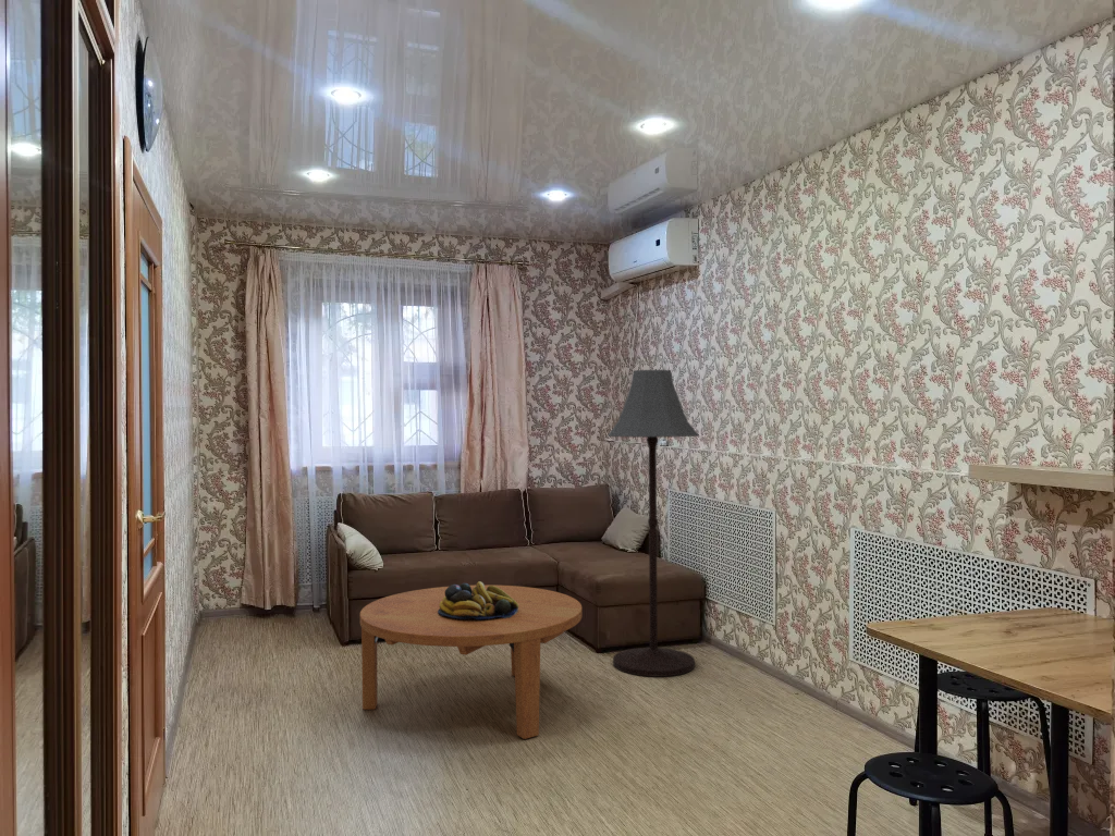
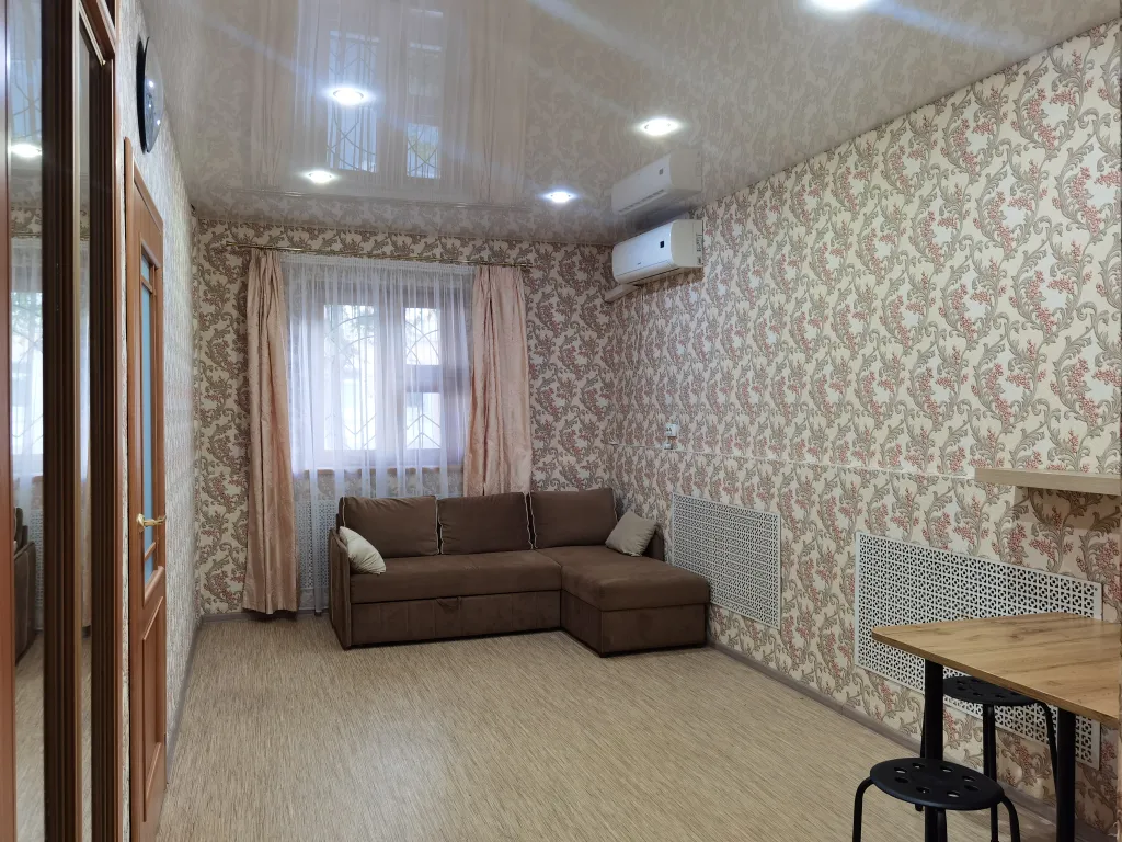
- floor lamp [606,369,700,678]
- fruit bowl [438,580,518,619]
- coffee table [359,583,583,740]
